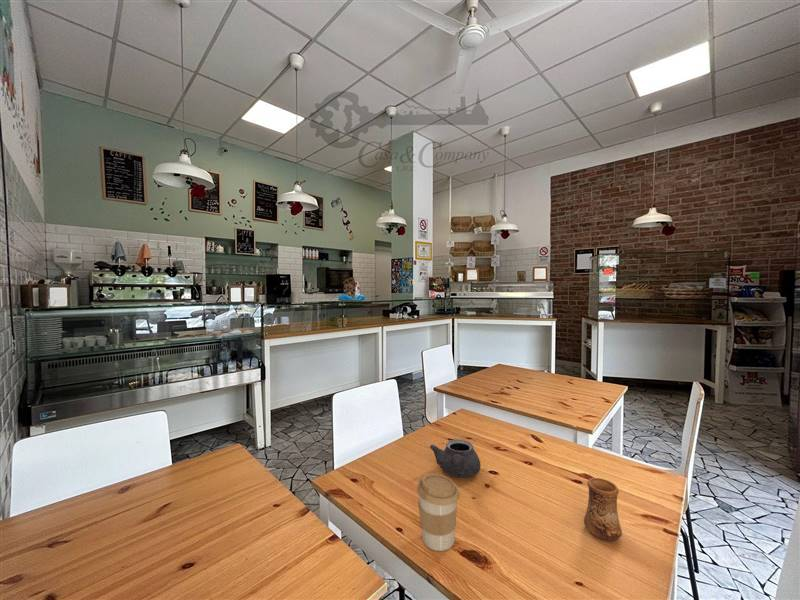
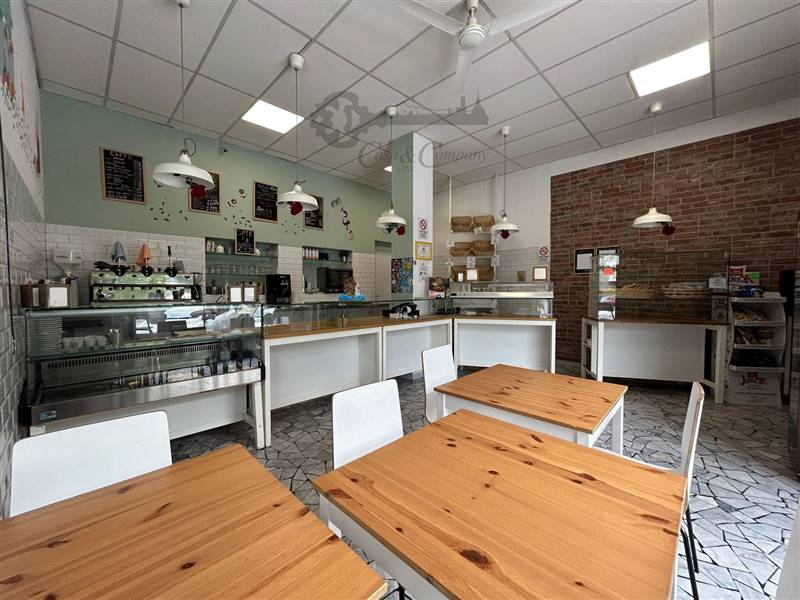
- teapot [429,438,481,478]
- cup [583,477,623,542]
- coffee cup [416,473,460,552]
